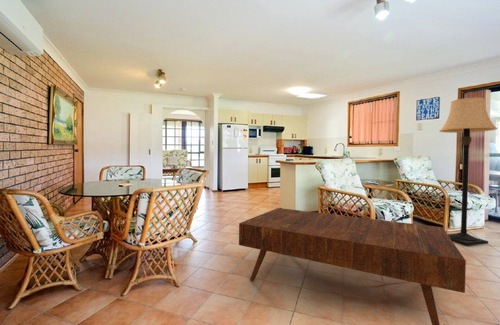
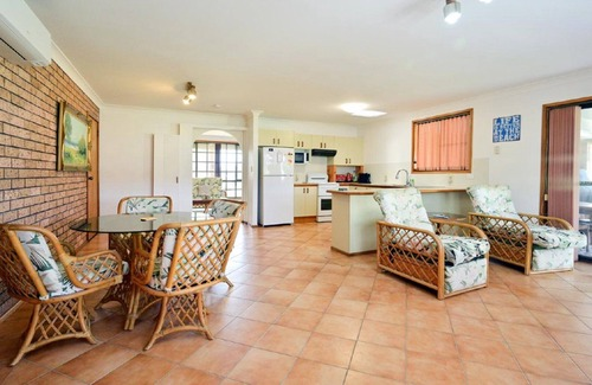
- lamp [439,96,498,246]
- coffee table [238,207,467,325]
